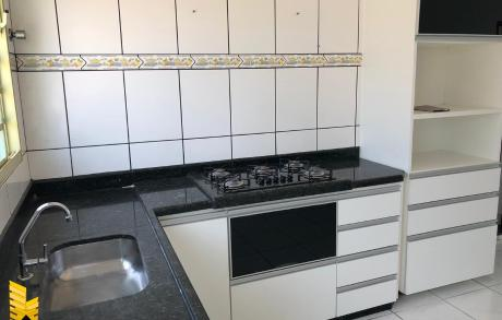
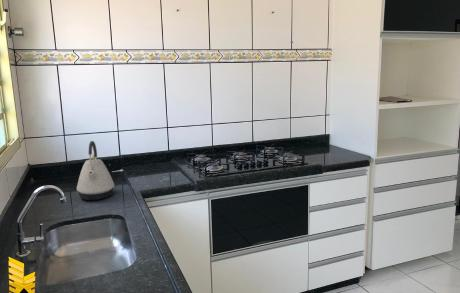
+ kettle [76,140,115,201]
